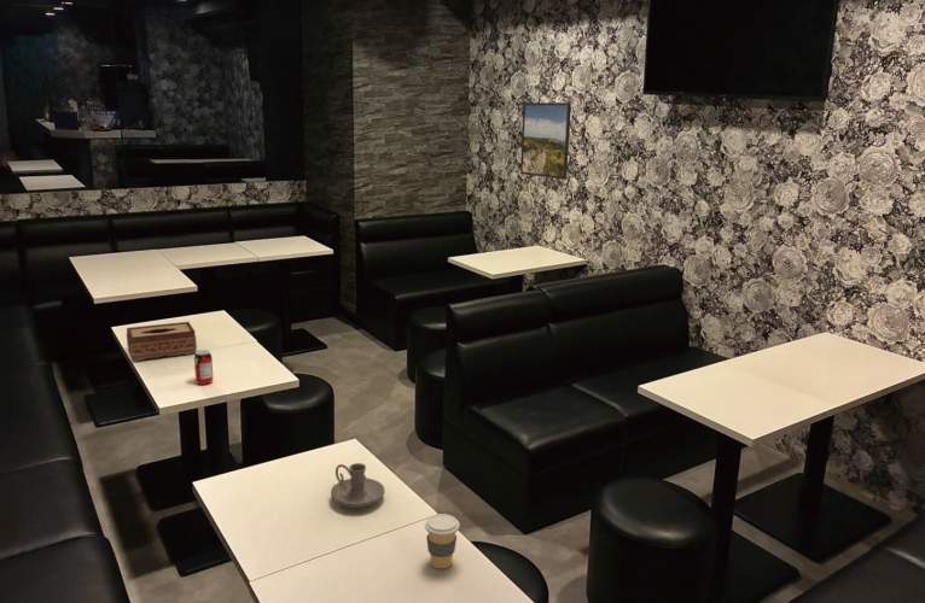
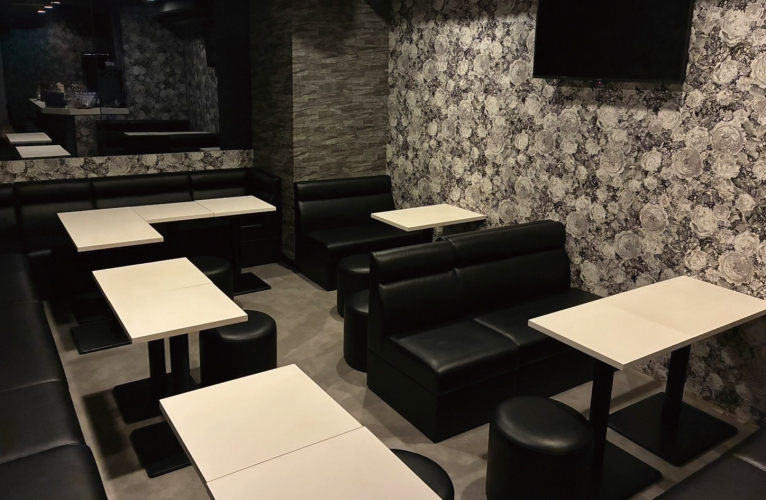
- candle holder [330,462,386,509]
- beverage can [193,349,215,386]
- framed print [519,101,572,181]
- tissue box [126,321,198,363]
- coffee cup [424,513,461,569]
